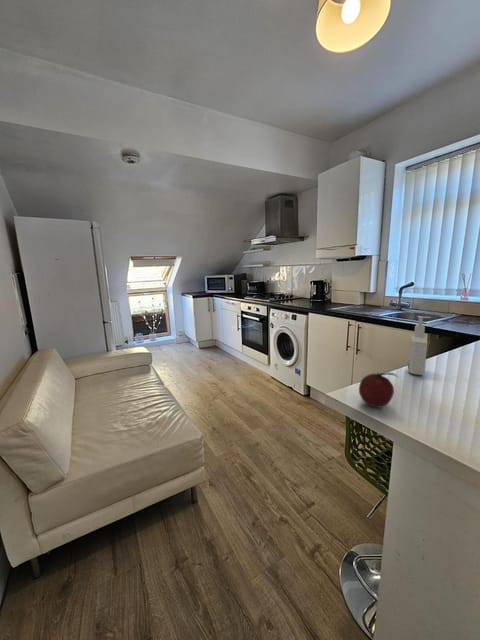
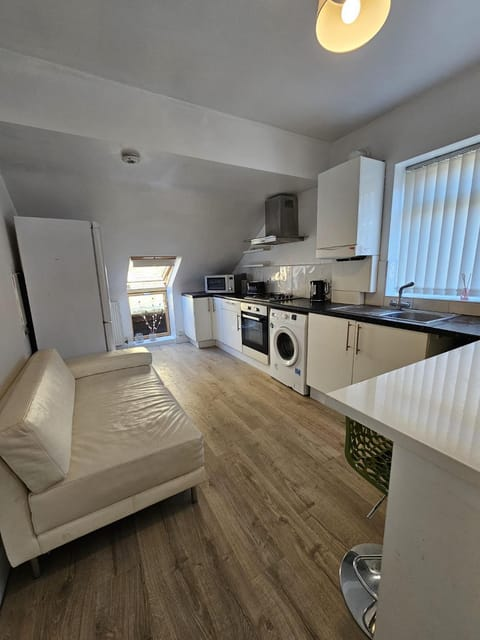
- fruit [358,372,399,408]
- bottle [407,315,432,376]
